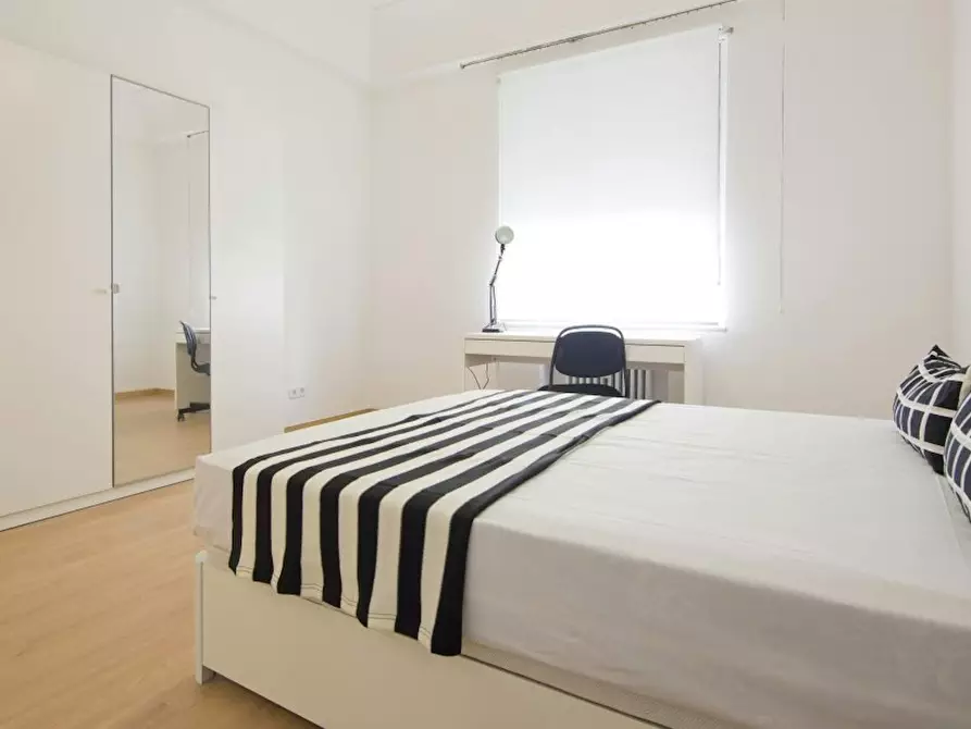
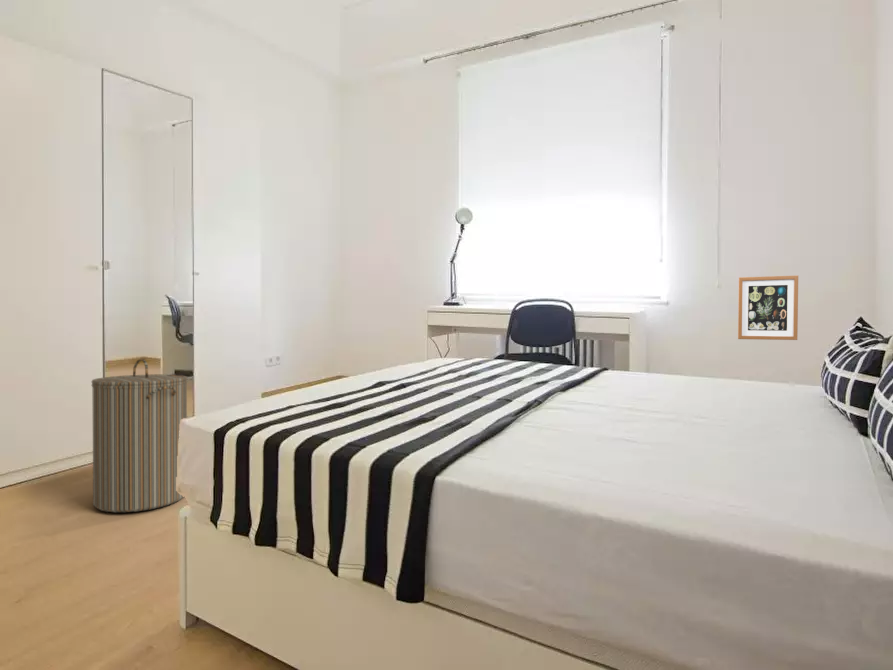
+ wall art [737,275,799,341]
+ laundry hamper [91,358,188,513]
